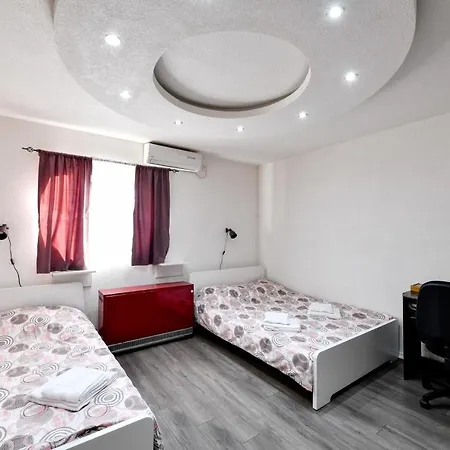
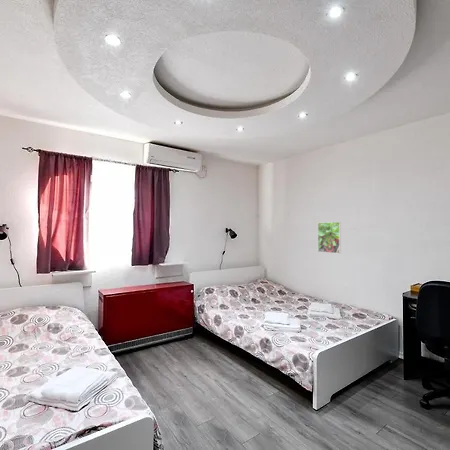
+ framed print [317,221,342,254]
